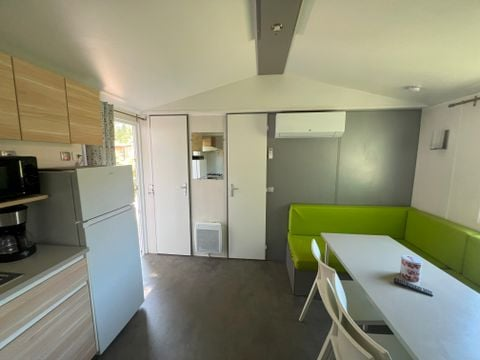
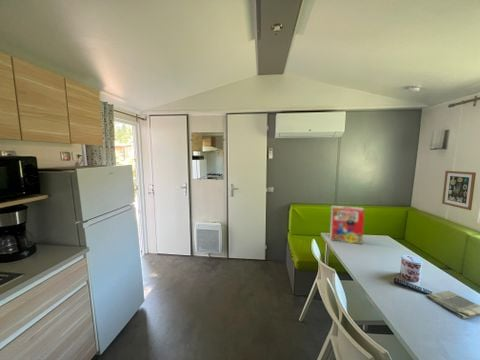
+ dish towel [425,290,480,320]
+ cereal box [329,205,366,245]
+ wall art [441,170,477,211]
